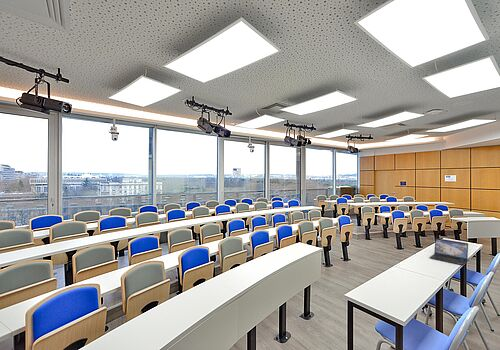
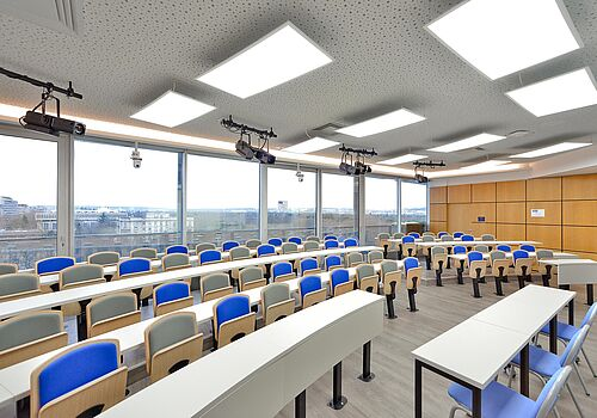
- laptop [428,237,469,266]
